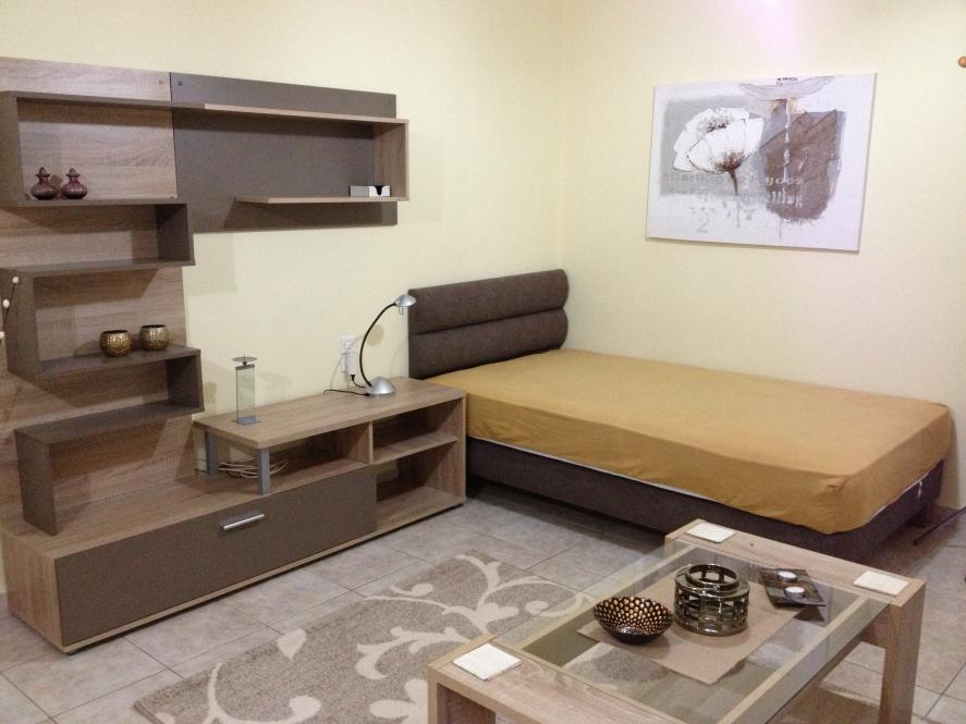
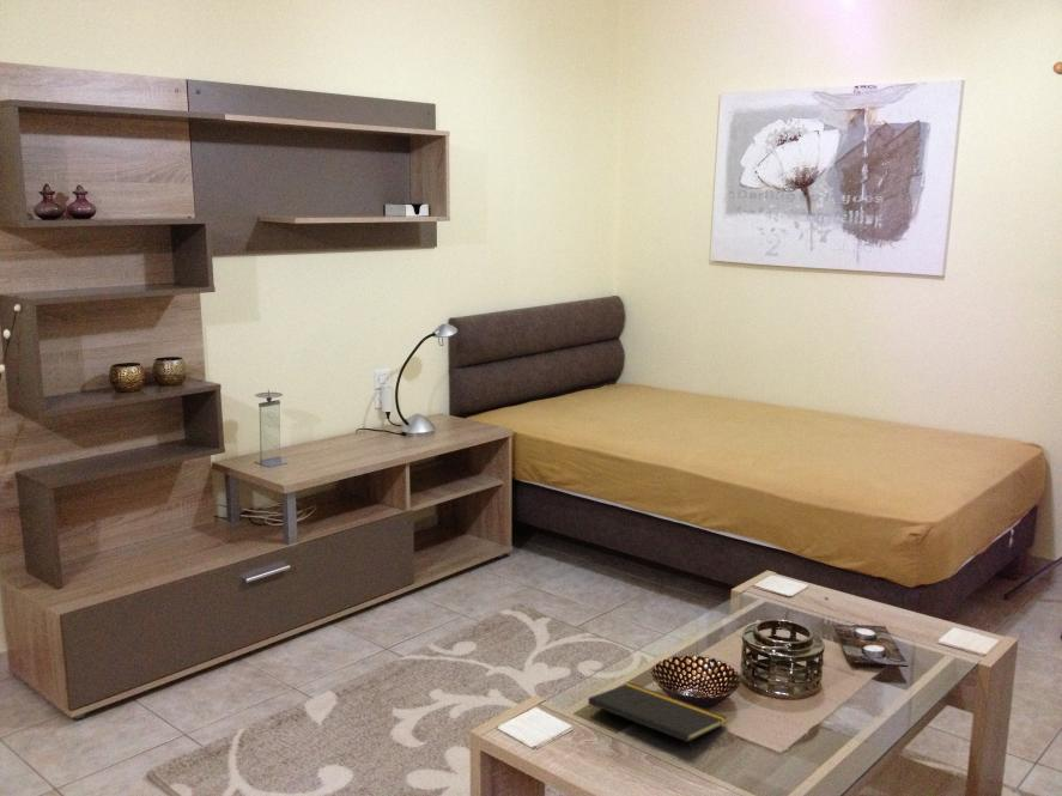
+ notepad [587,682,728,759]
